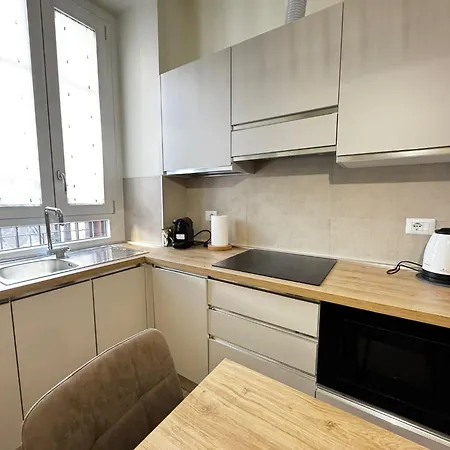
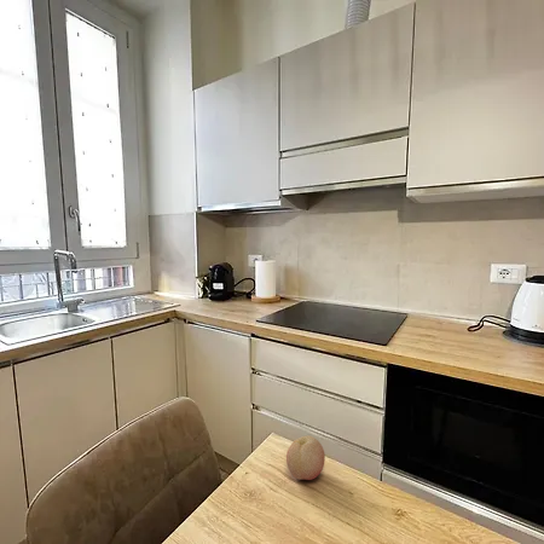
+ fruit [285,434,326,481]
